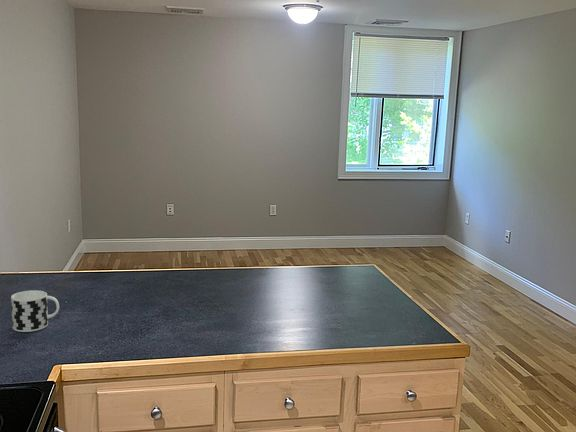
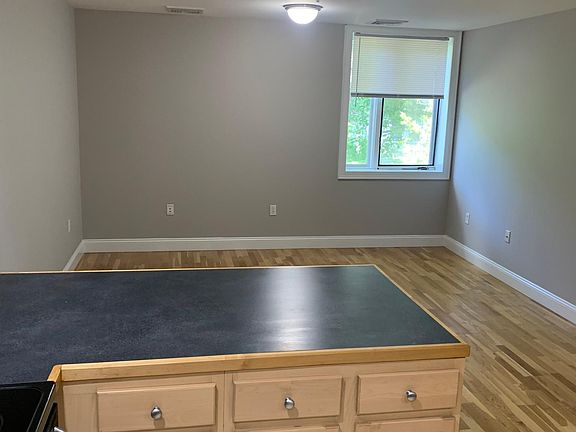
- cup [10,289,60,333]
